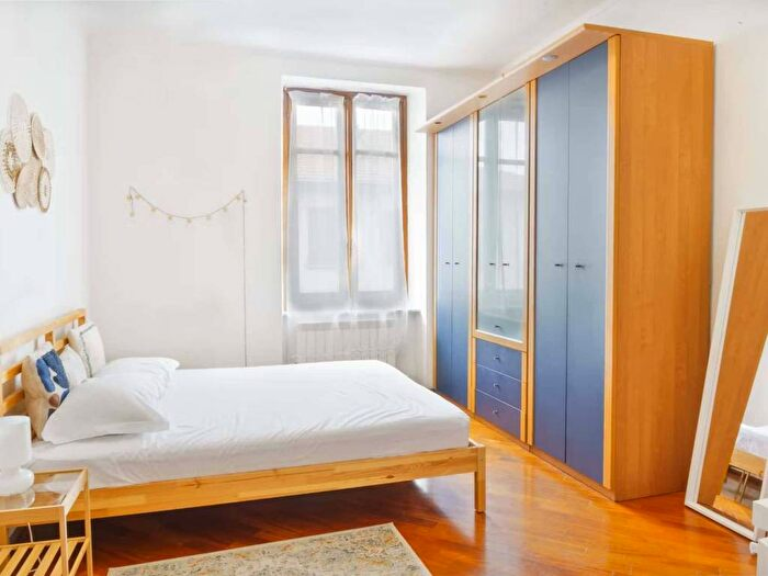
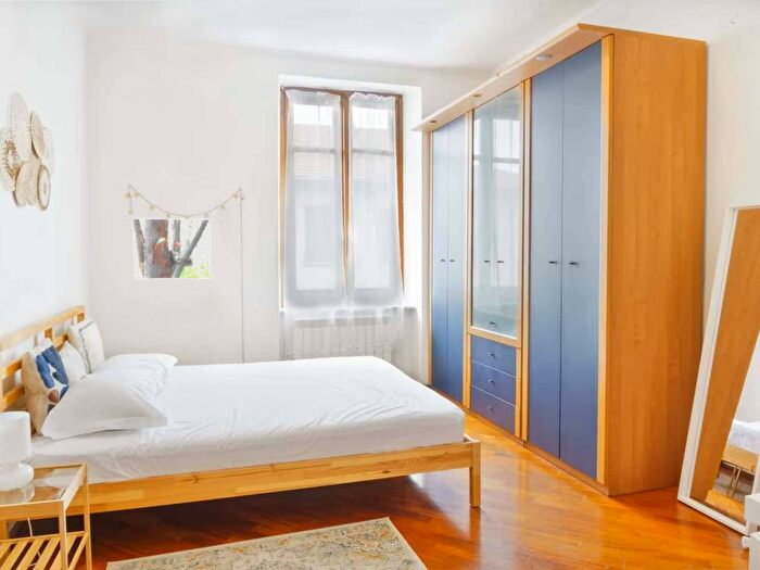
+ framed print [131,217,213,280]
